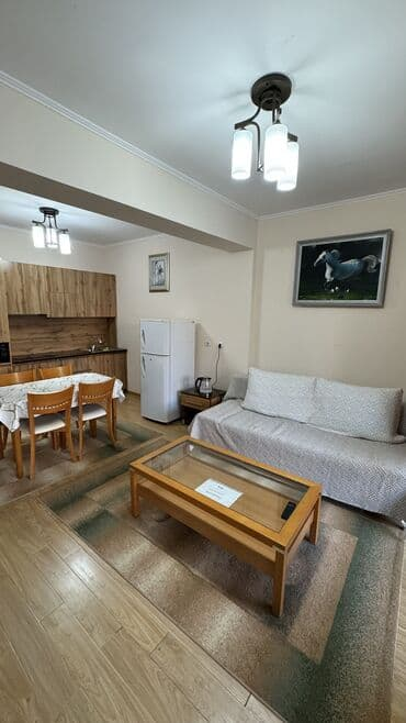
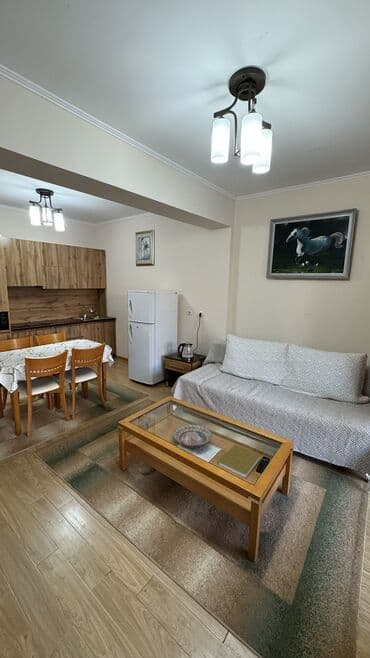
+ book [216,443,262,480]
+ decorative bowl [173,424,213,450]
